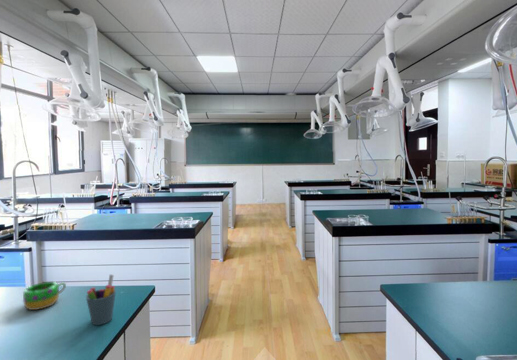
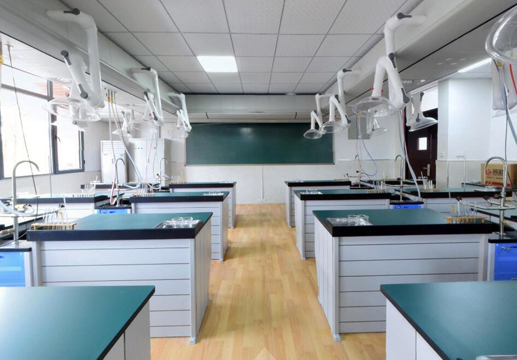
- mug [22,281,67,311]
- pen holder [85,274,117,326]
